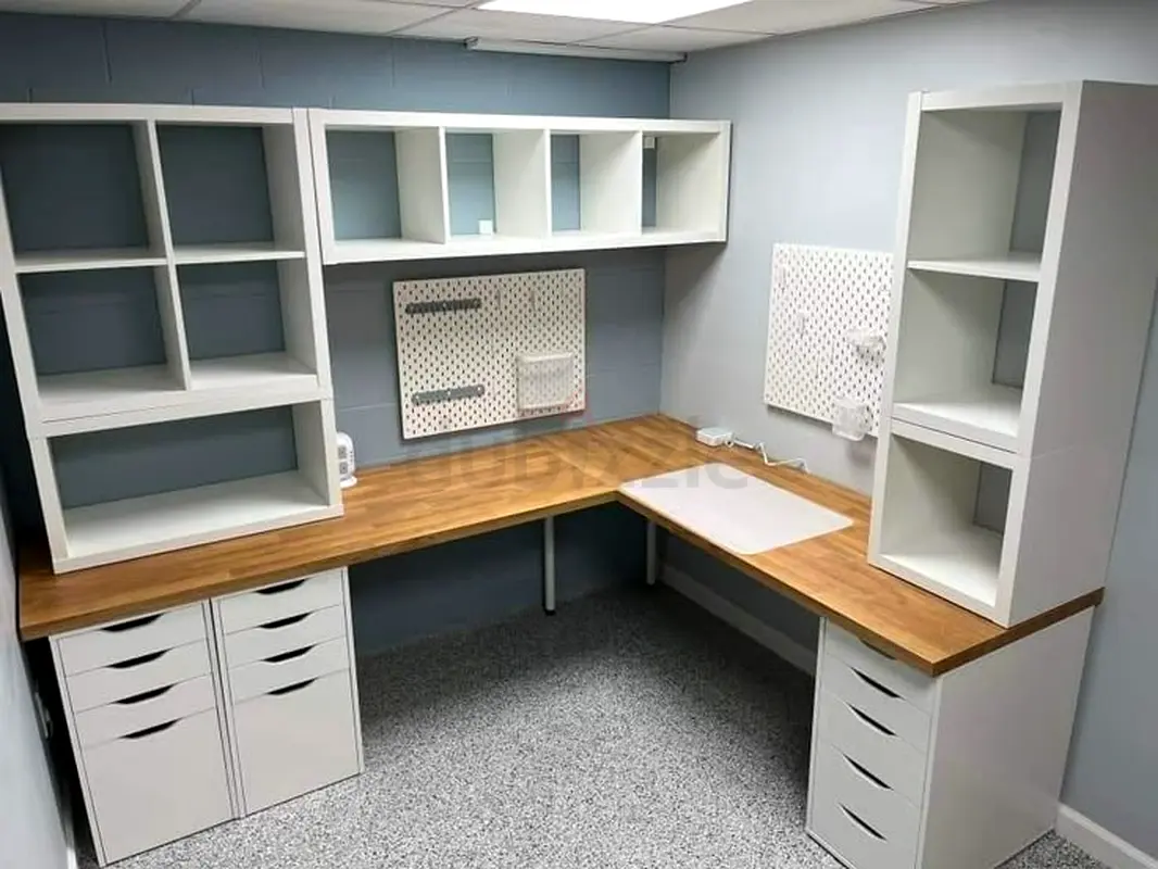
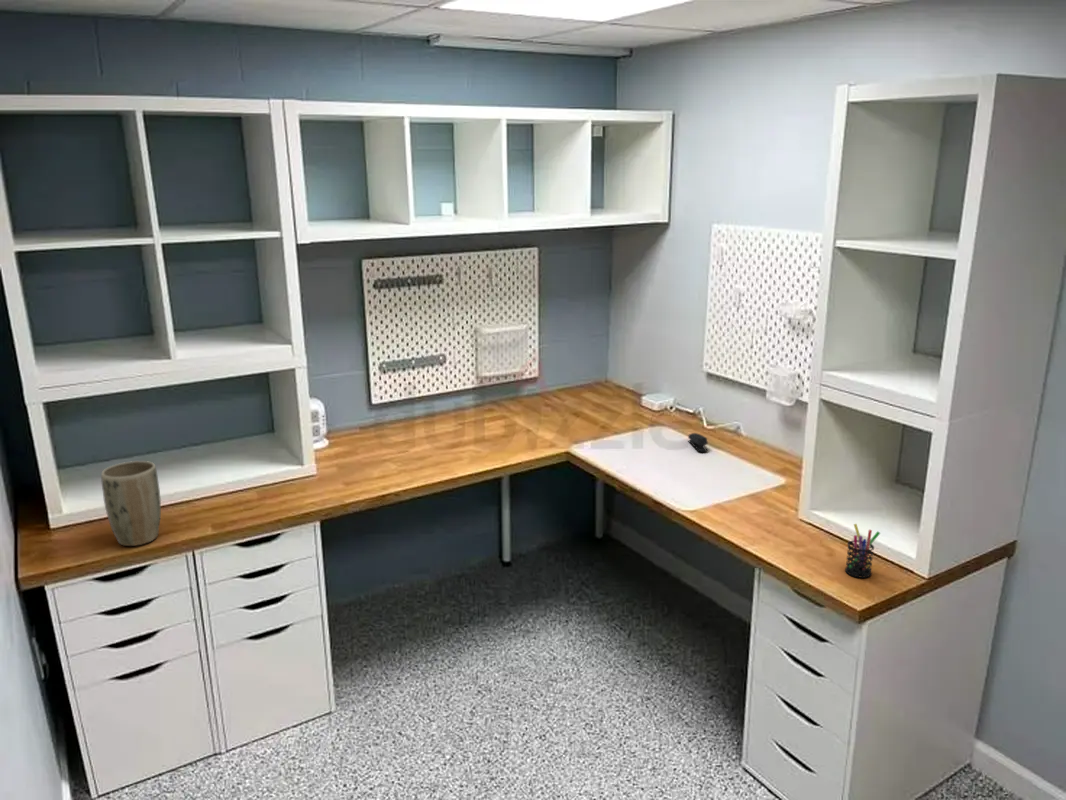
+ plant pot [100,460,162,547]
+ stapler [687,432,709,452]
+ pen holder [844,523,881,579]
